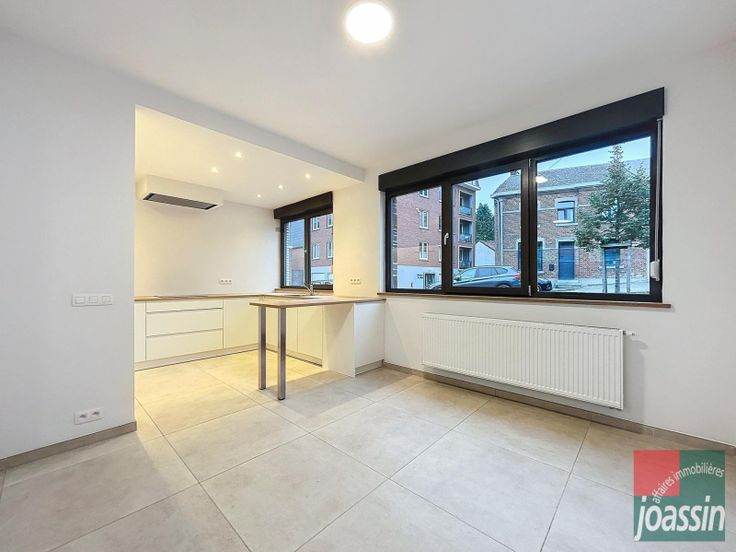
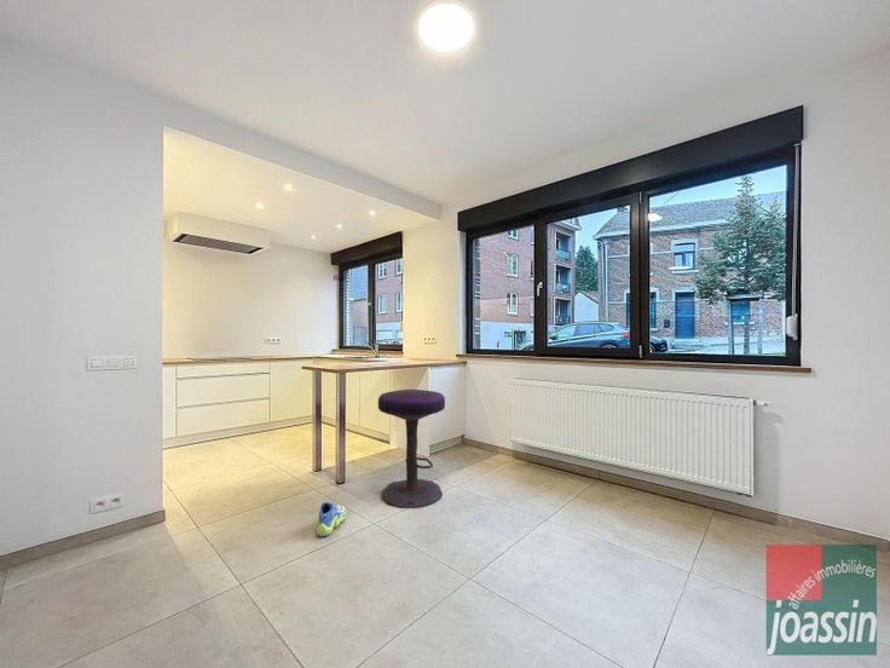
+ sneaker [316,501,347,537]
+ stool [377,388,446,509]
